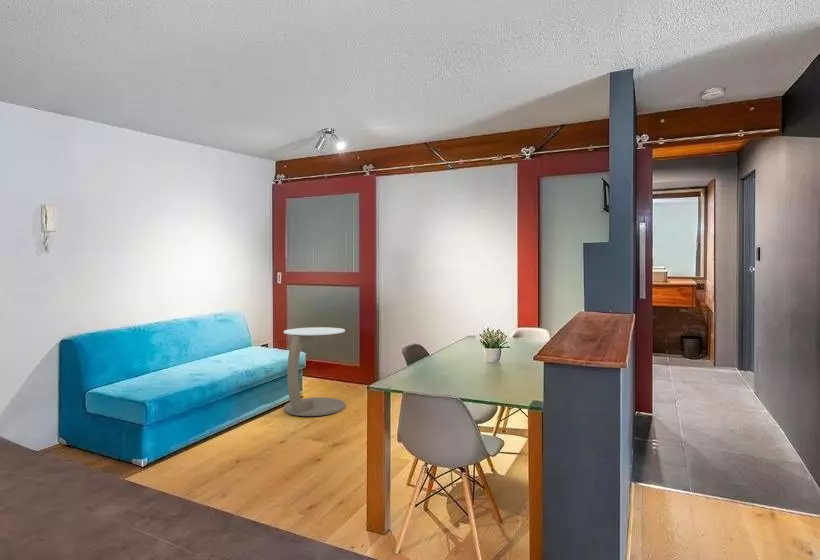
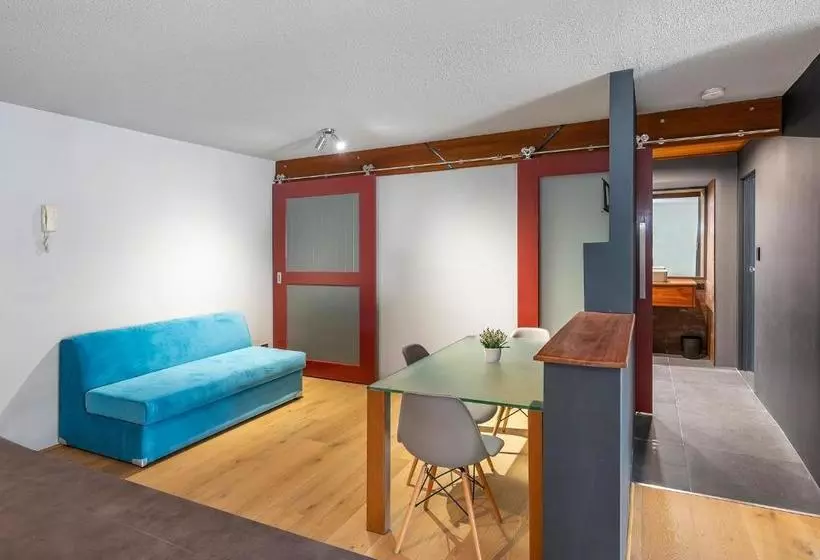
- side table [283,326,346,417]
